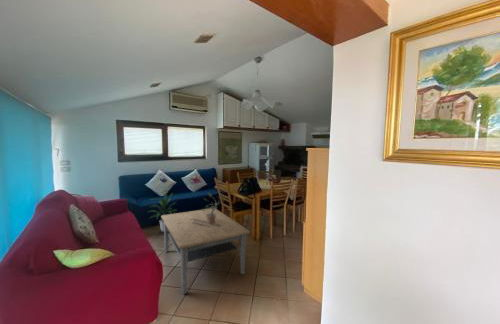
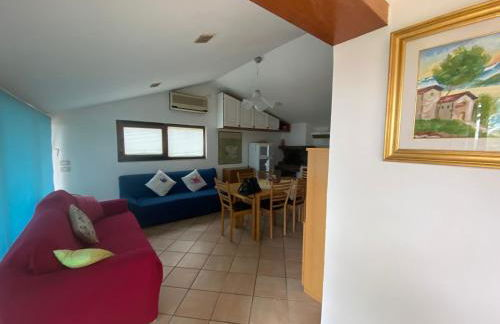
- potted plant [201,191,225,224]
- indoor plant [148,192,177,232]
- coffee table [160,207,251,295]
